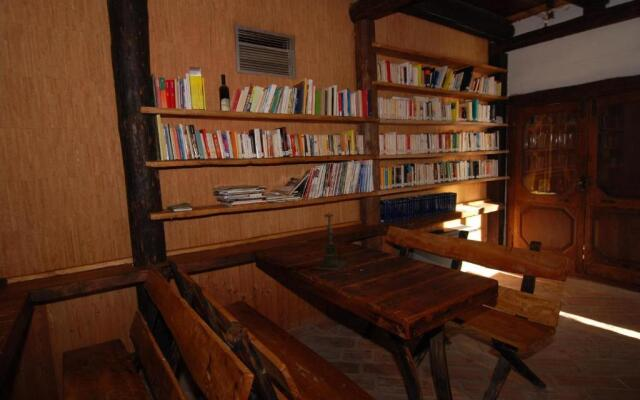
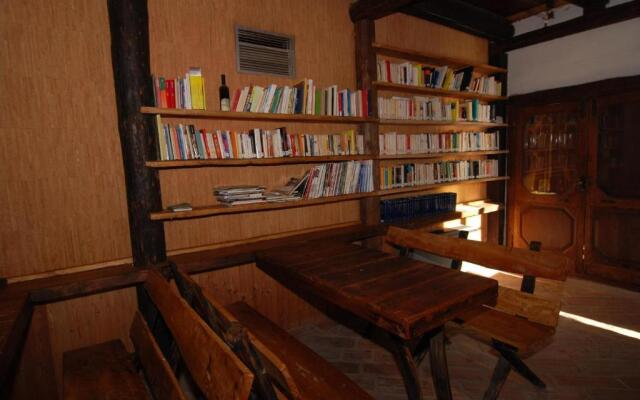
- candle holder [311,213,349,272]
